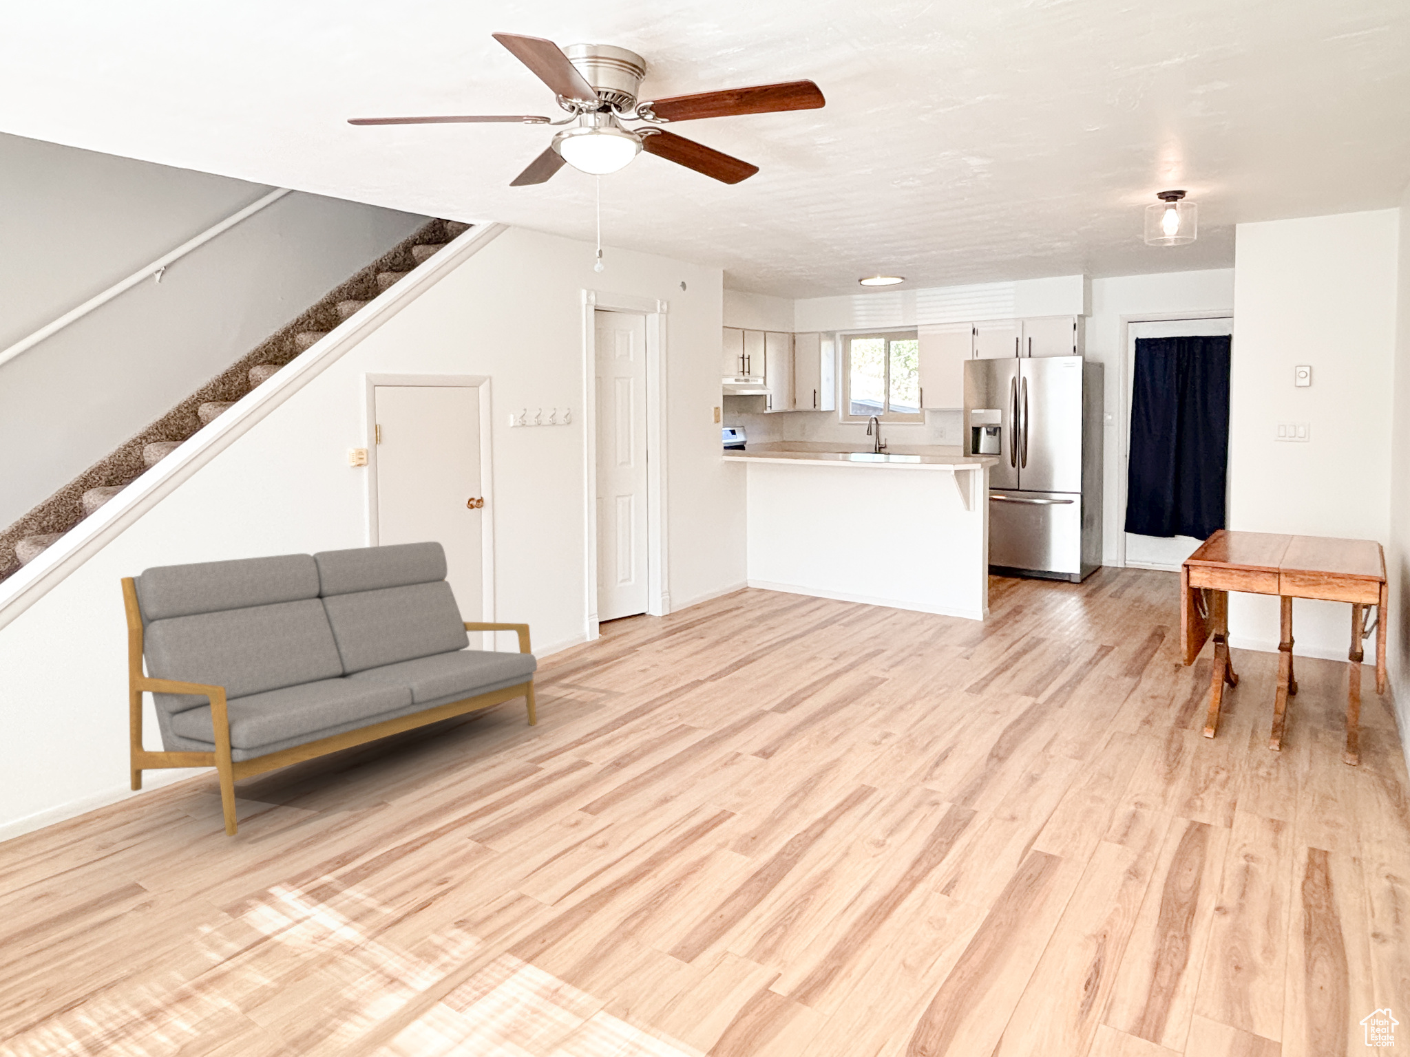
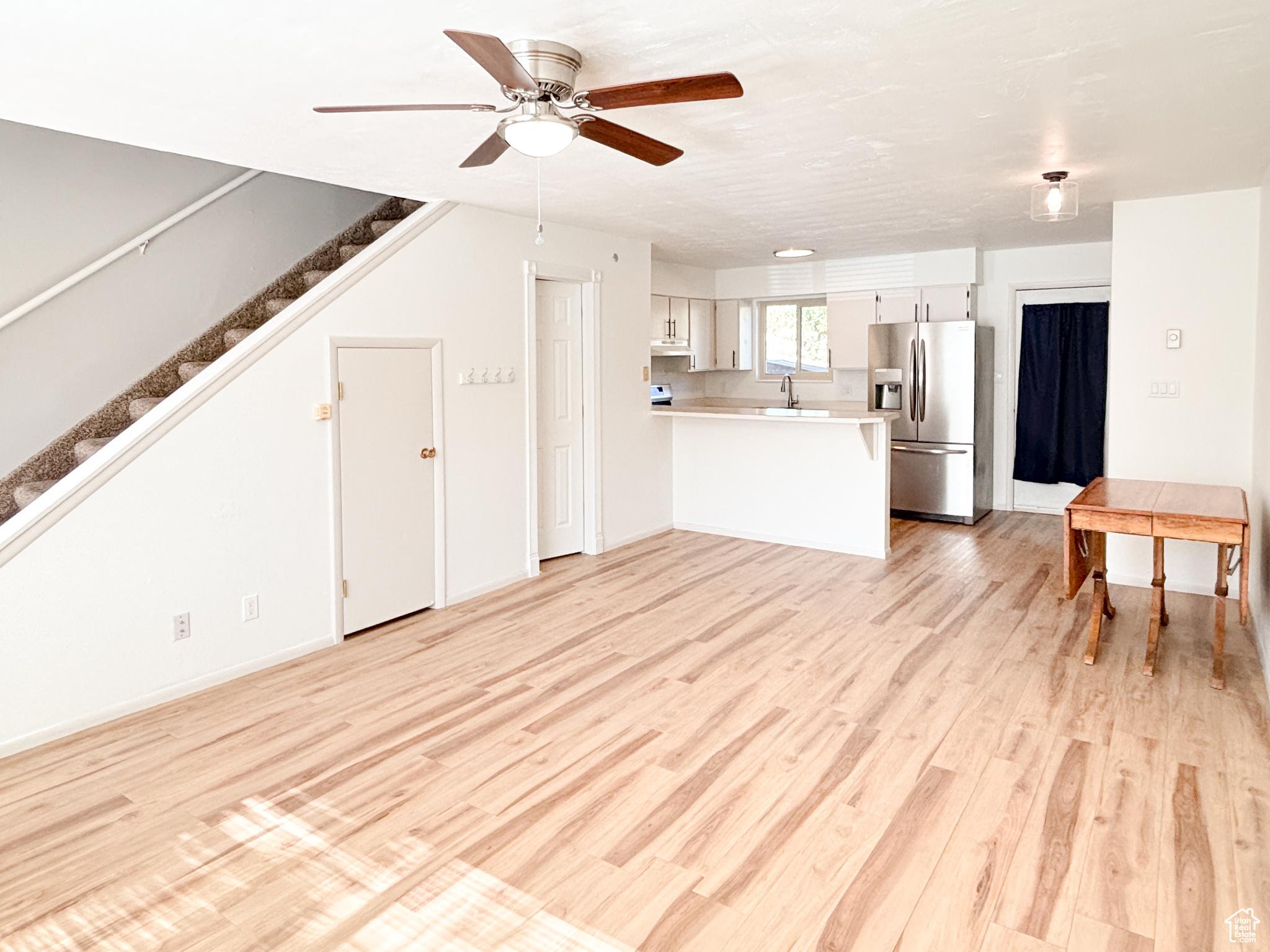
- loveseat [120,541,537,837]
